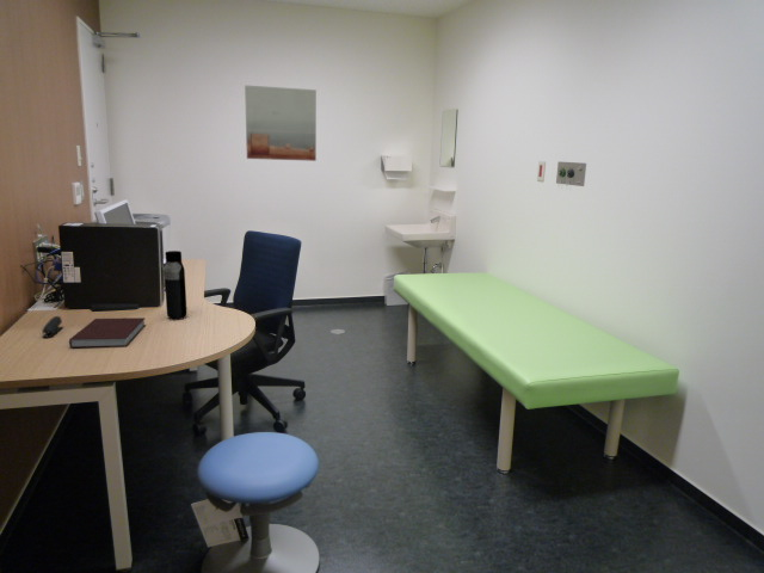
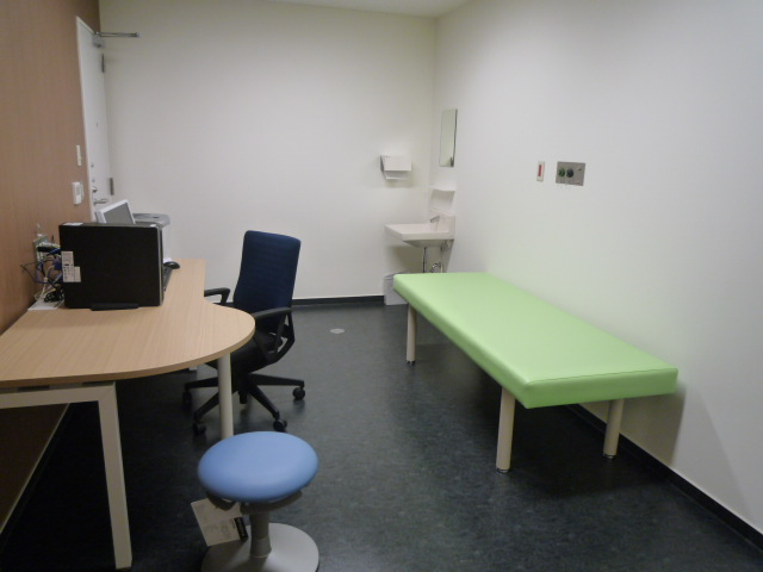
- wall art [244,84,318,162]
- water bottle [164,249,187,321]
- notebook [68,316,147,349]
- stapler [41,315,63,339]
